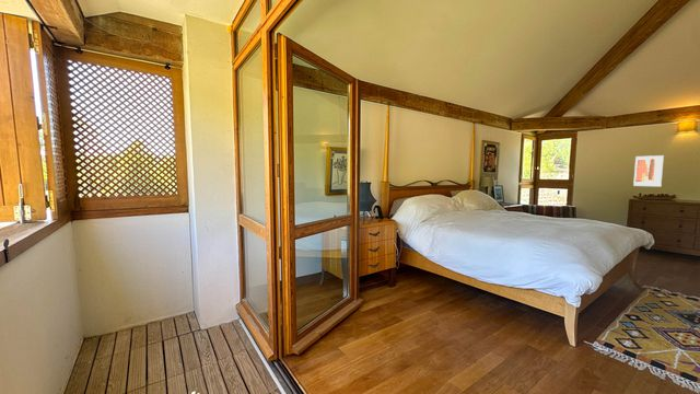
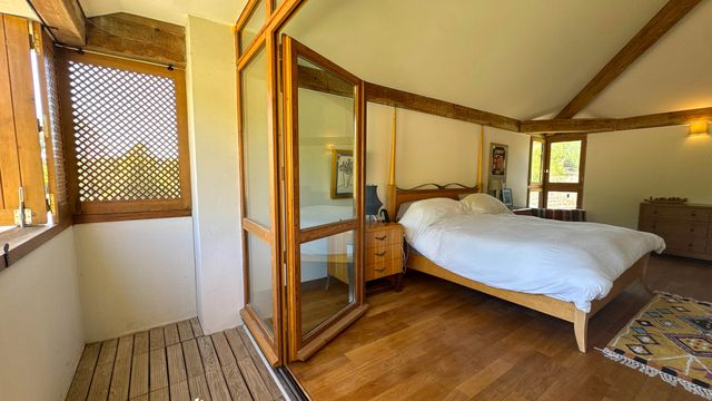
- wall art [632,154,665,187]
